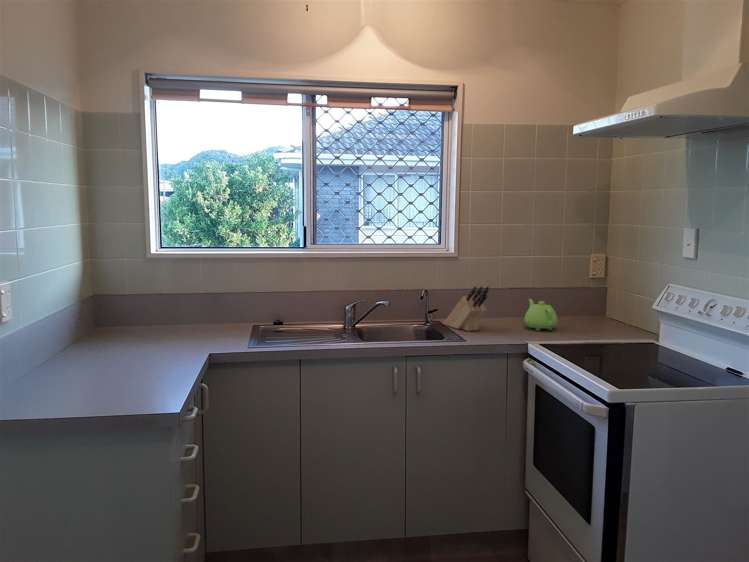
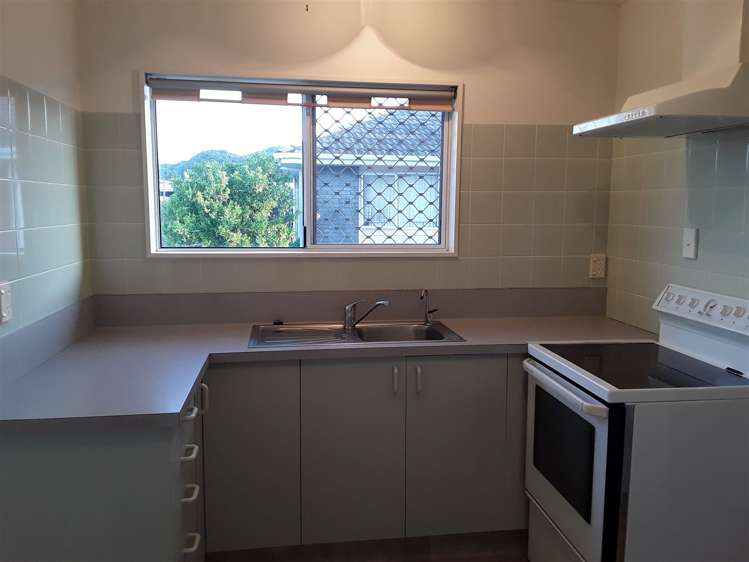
- knife block [443,285,490,332]
- teapot [523,298,558,331]
